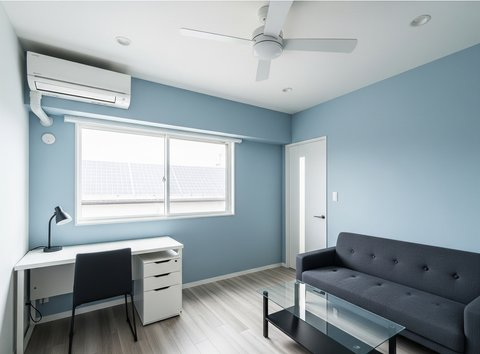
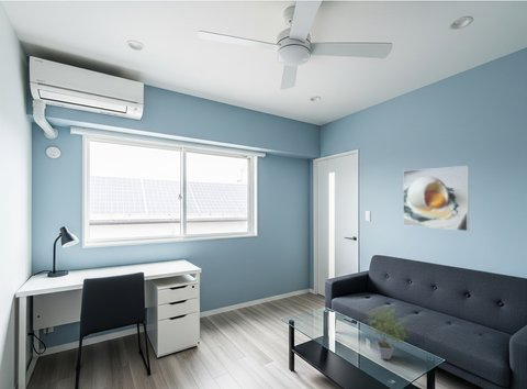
+ potted plant [365,304,414,360]
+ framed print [402,165,470,232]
